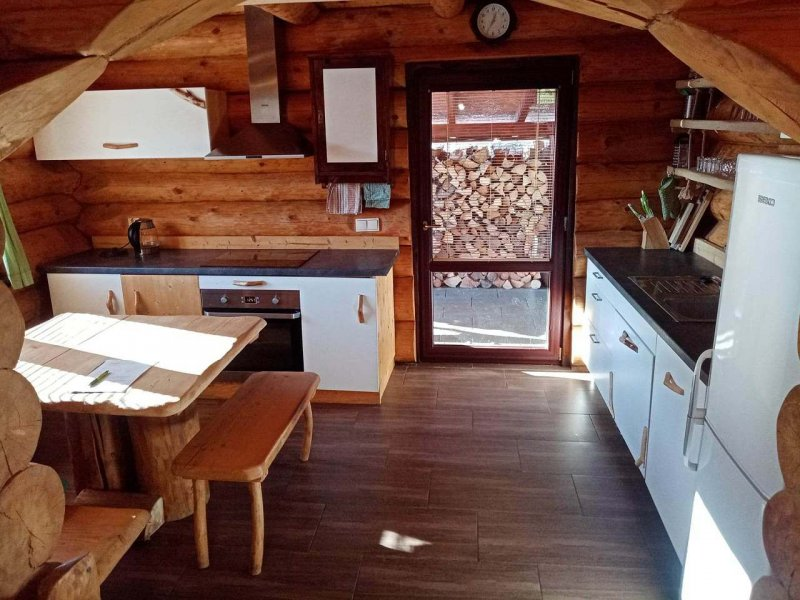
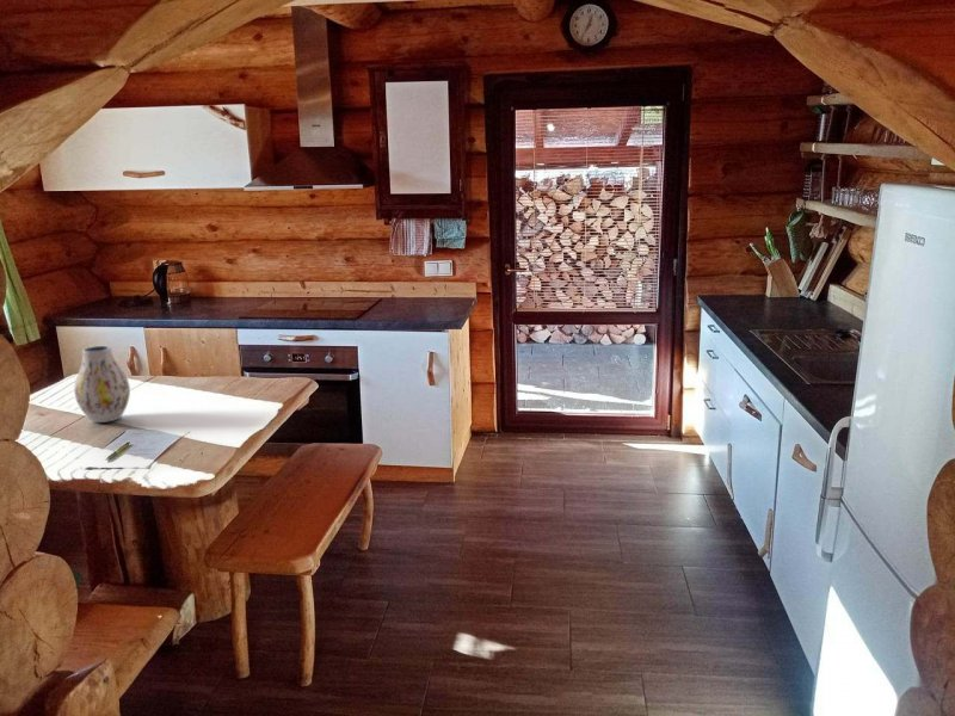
+ vase [73,345,131,424]
